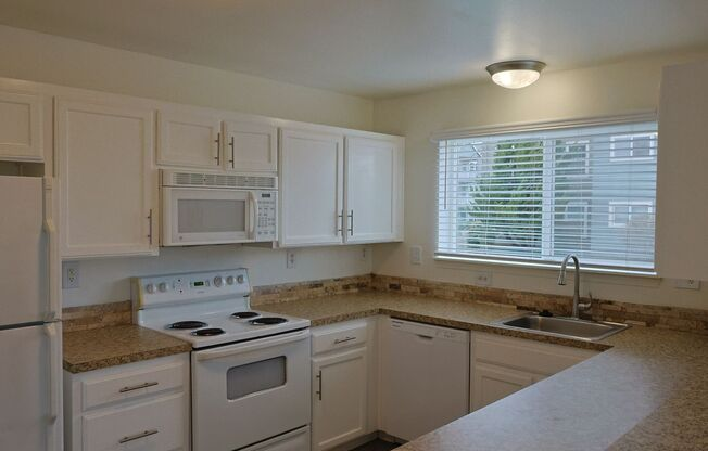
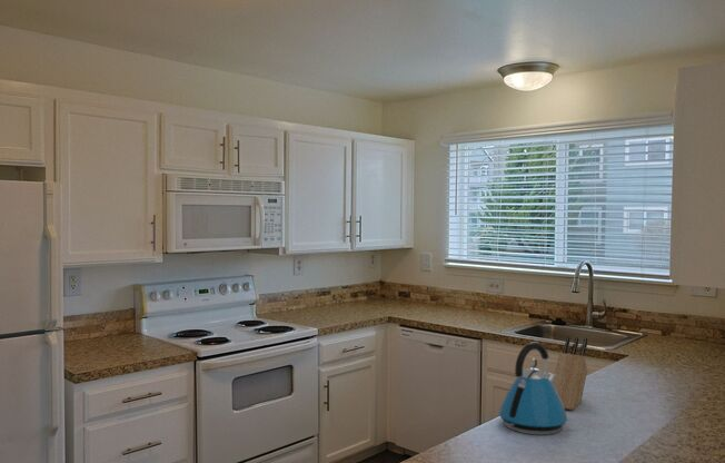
+ knife block [553,335,588,412]
+ kettle [498,341,568,436]
